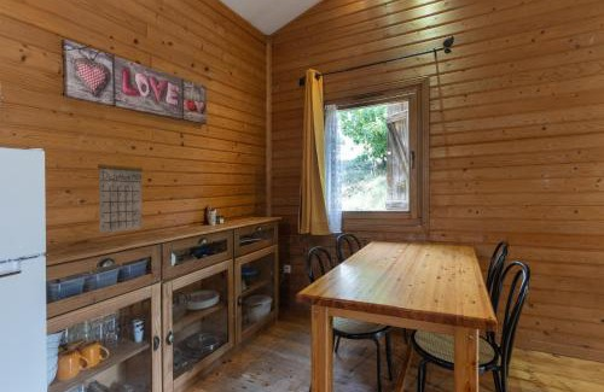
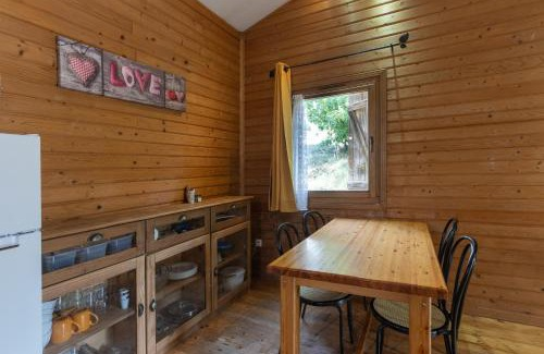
- calendar [97,151,144,234]
